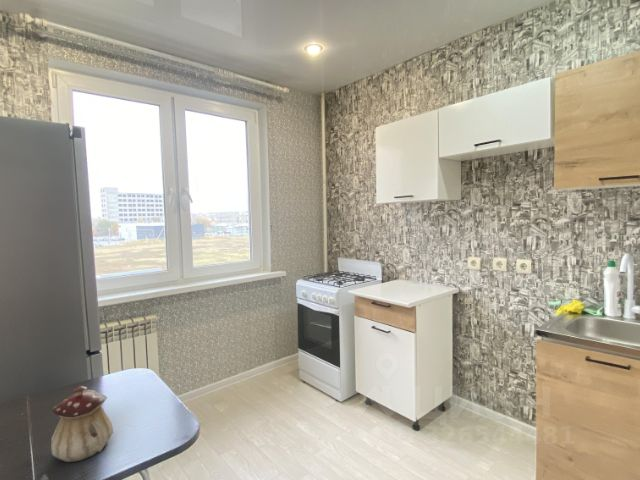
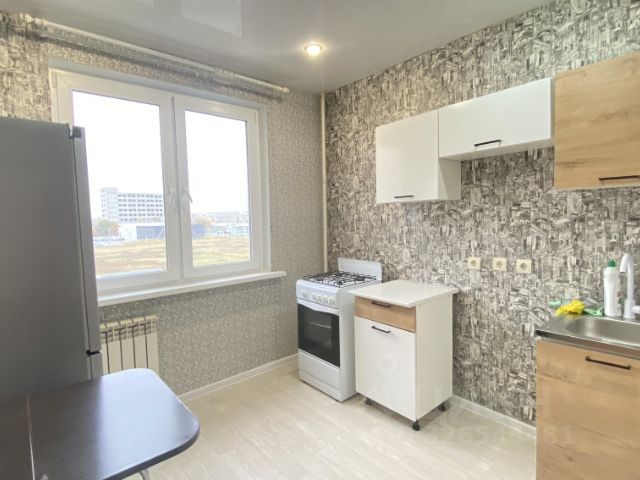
- teapot [50,385,114,463]
